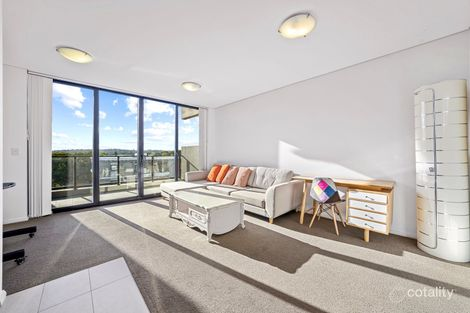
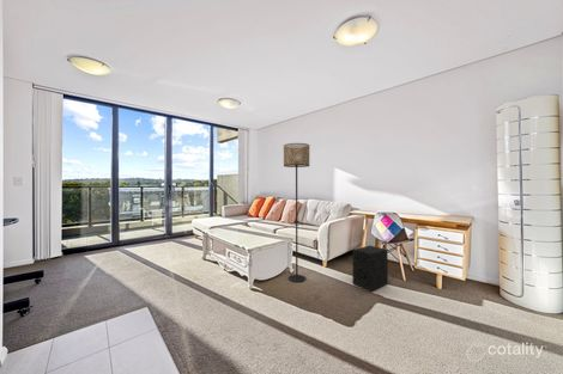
+ speaker [352,244,389,293]
+ floor lamp [283,142,310,283]
